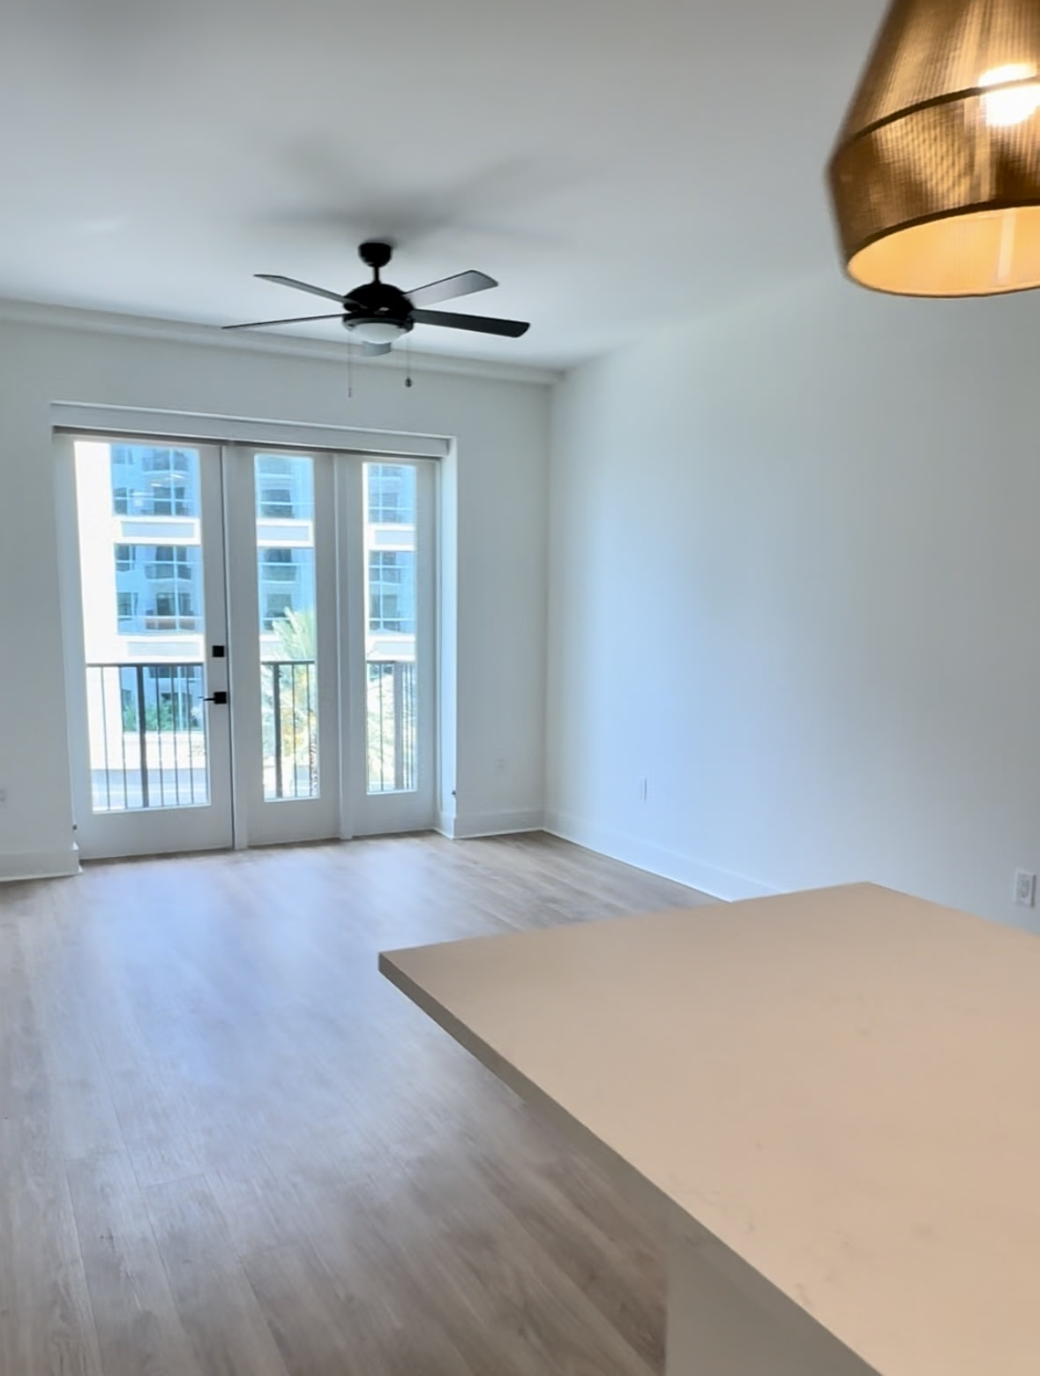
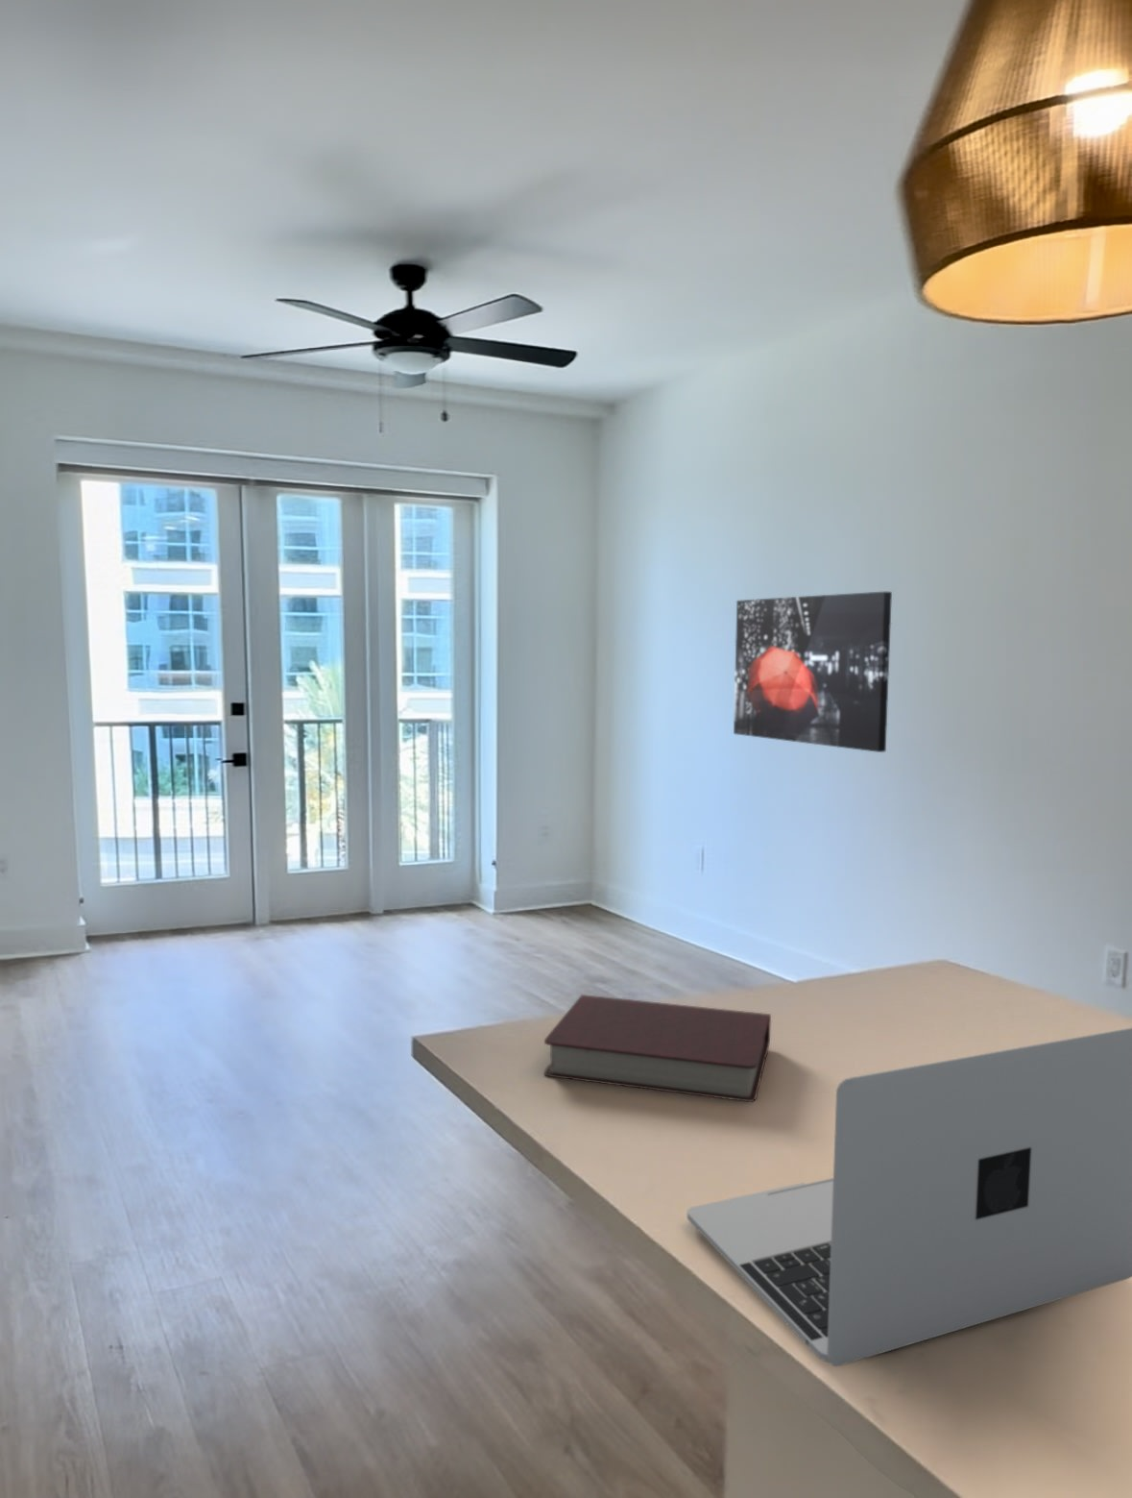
+ wall art [732,590,893,753]
+ book [543,994,772,1103]
+ laptop [686,1026,1132,1367]
